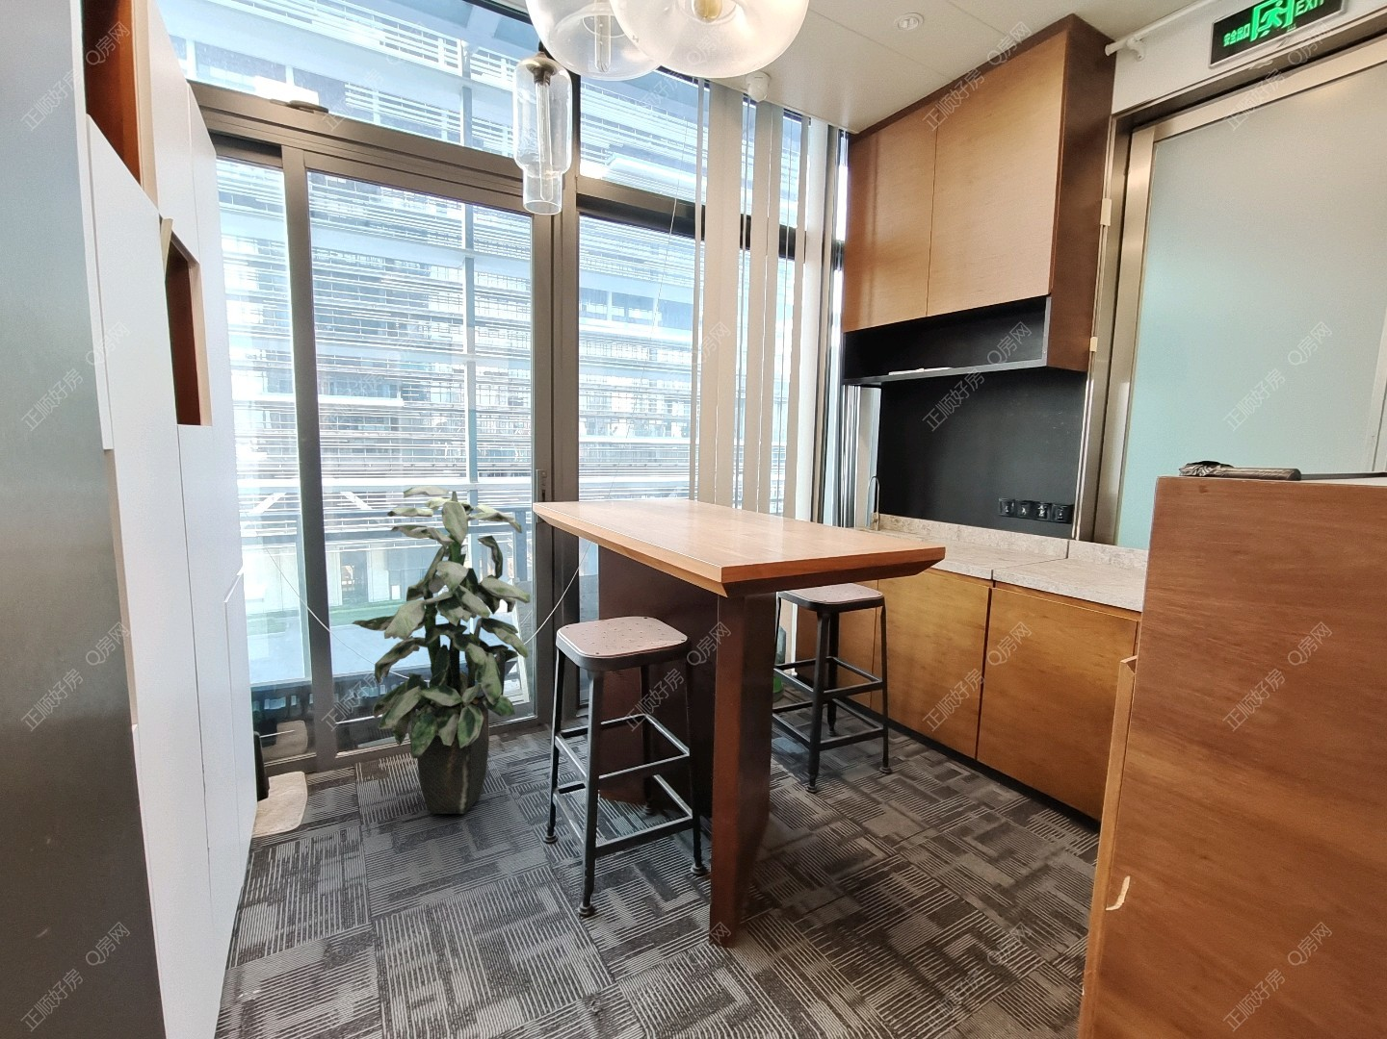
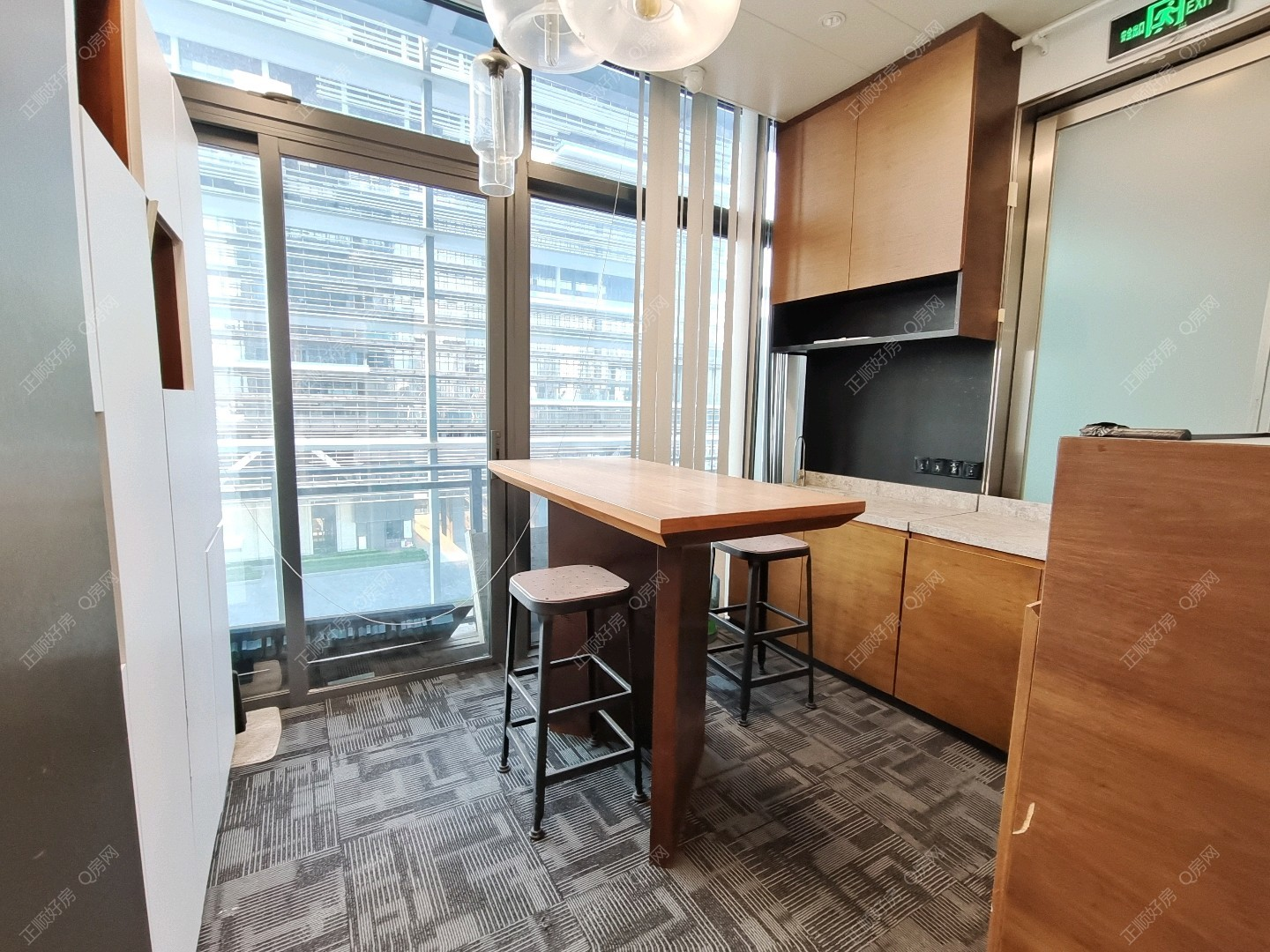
- indoor plant [351,485,531,815]
